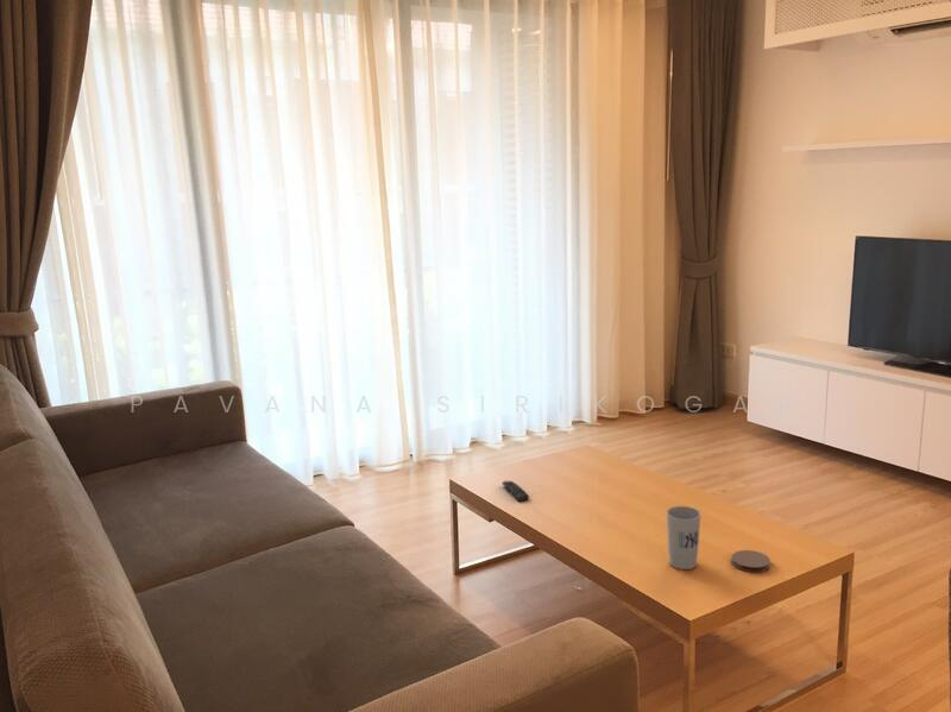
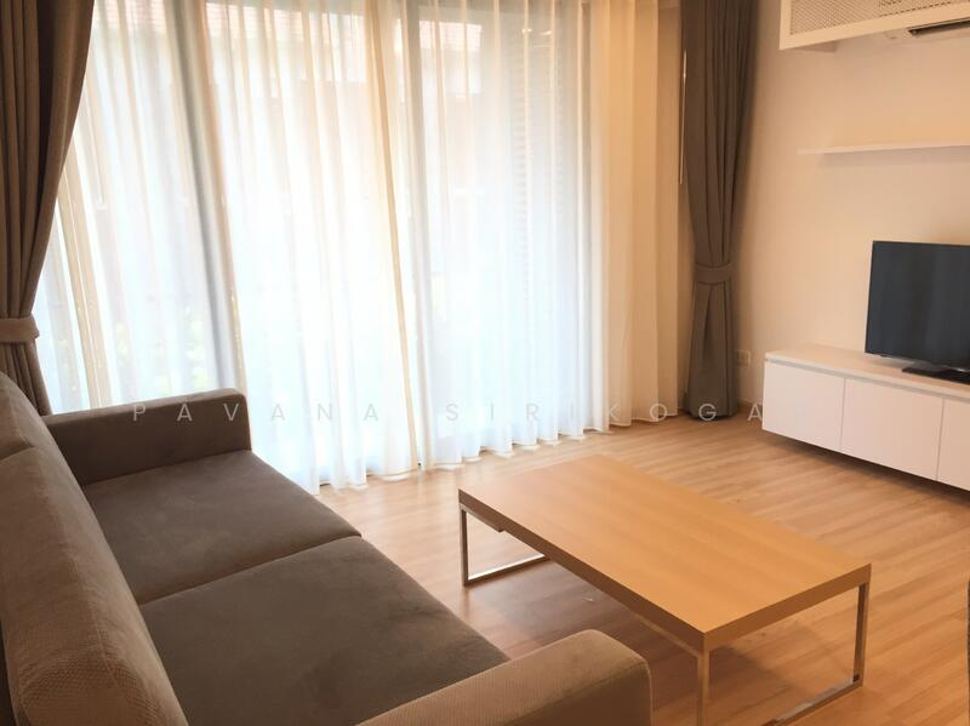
- cup [666,505,703,571]
- coaster [730,549,771,573]
- remote control [500,480,530,502]
